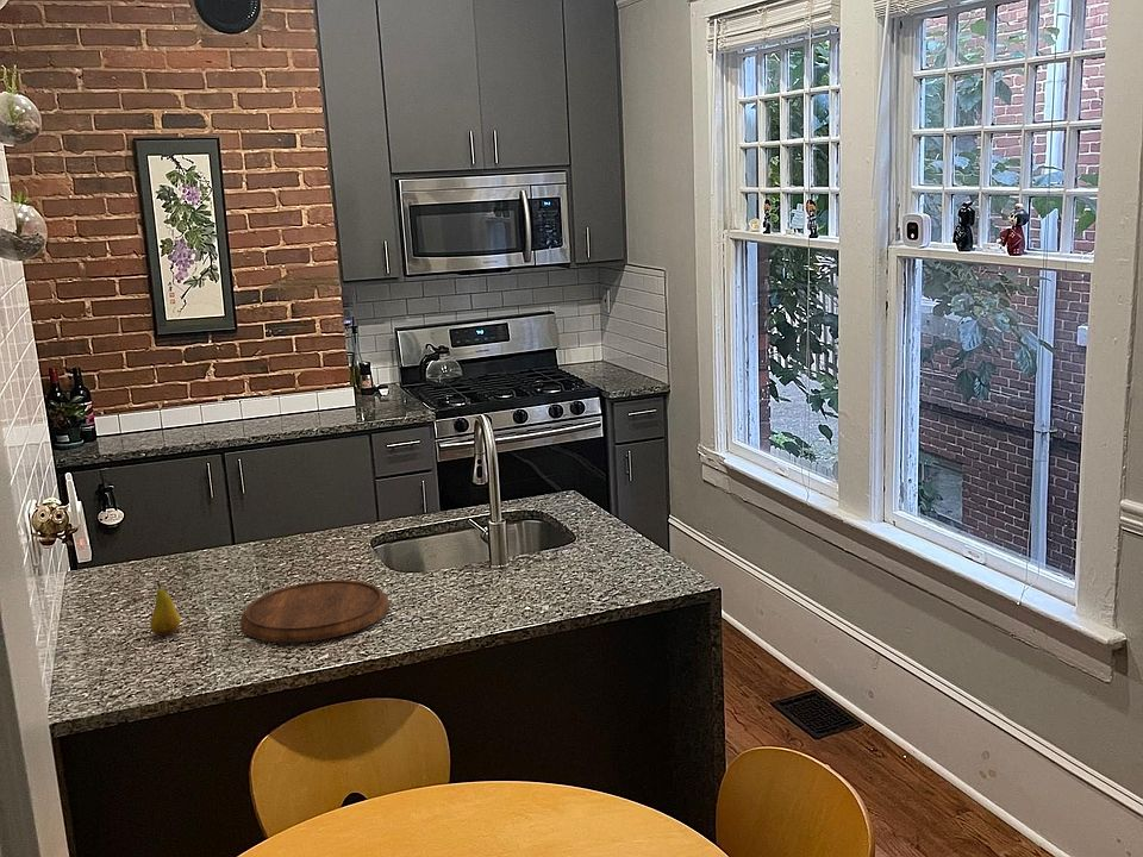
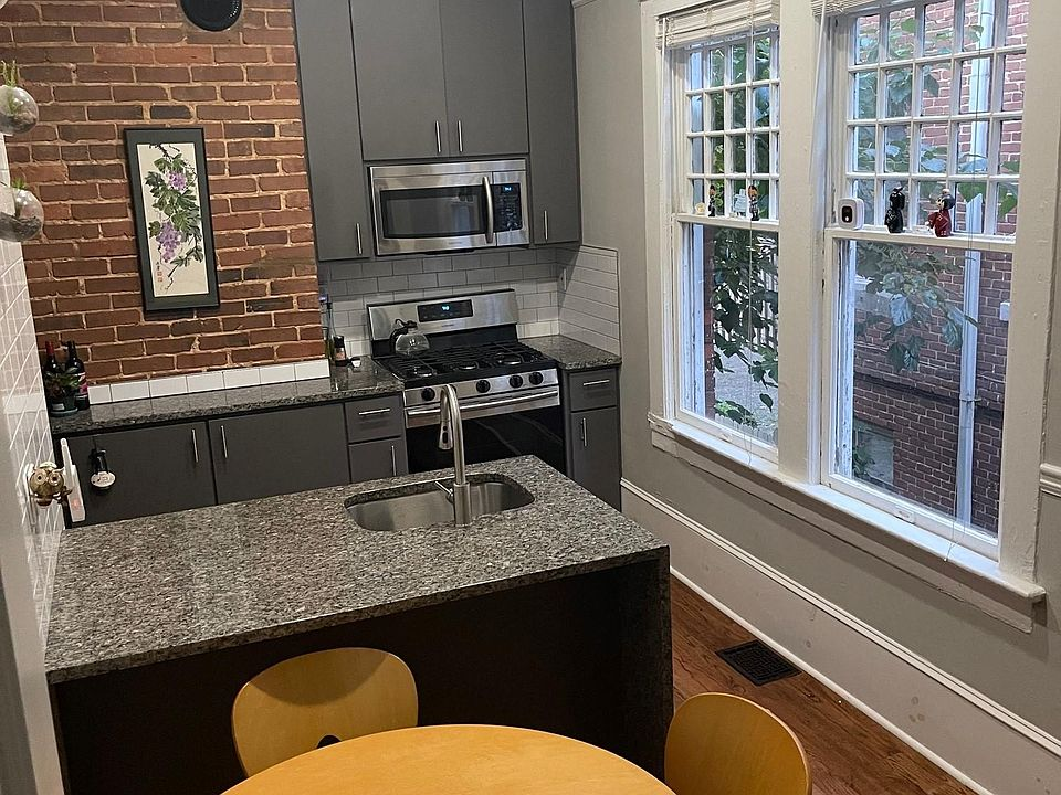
- cutting board [239,578,391,643]
- fruit [150,580,181,637]
